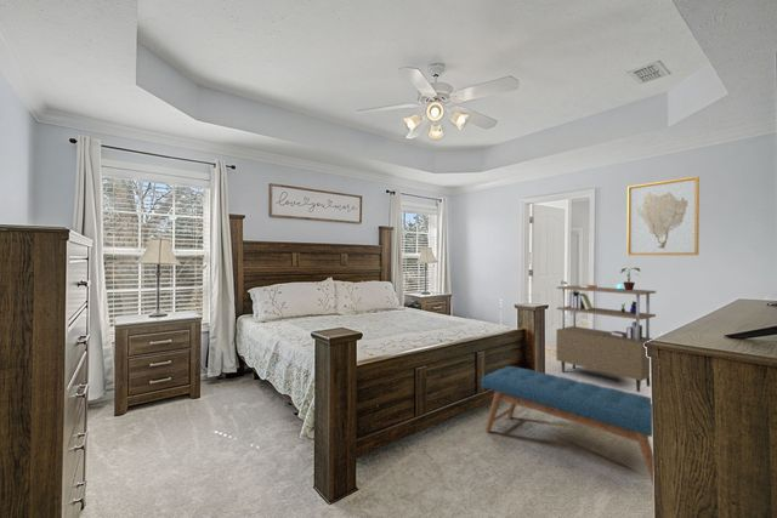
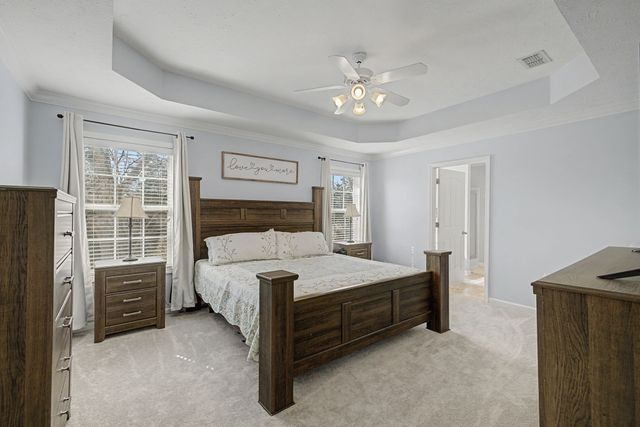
- shelving unit [555,283,657,393]
- wall art [626,176,701,257]
- bench [480,365,654,485]
- potted plant [619,267,641,290]
